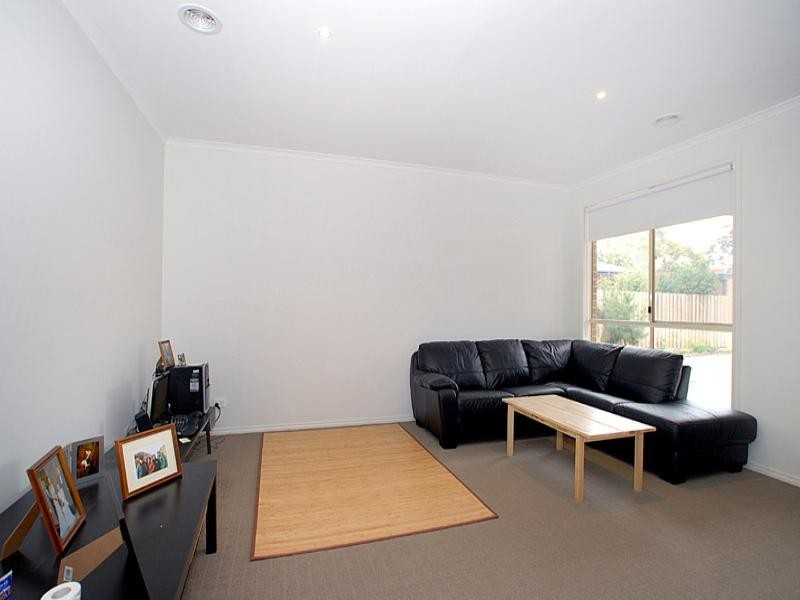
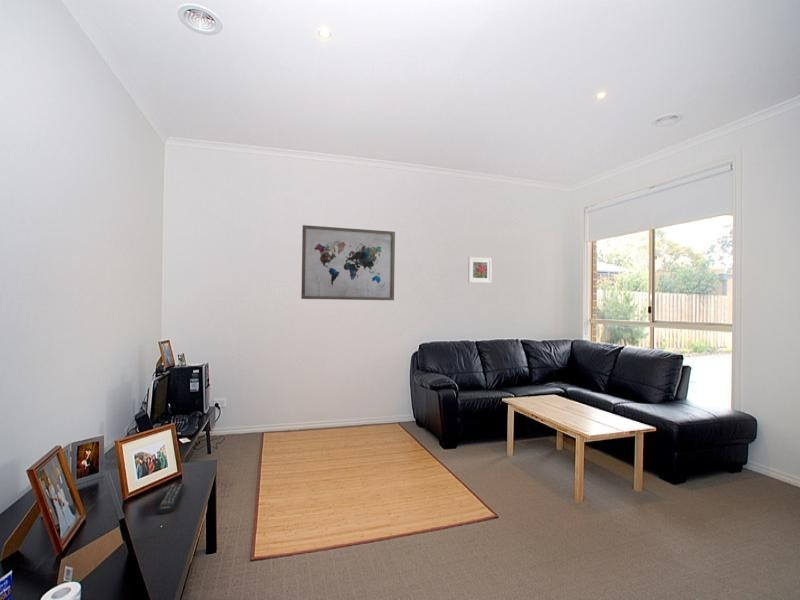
+ remote control [156,483,186,515]
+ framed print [467,256,493,284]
+ wall art [300,224,396,301]
